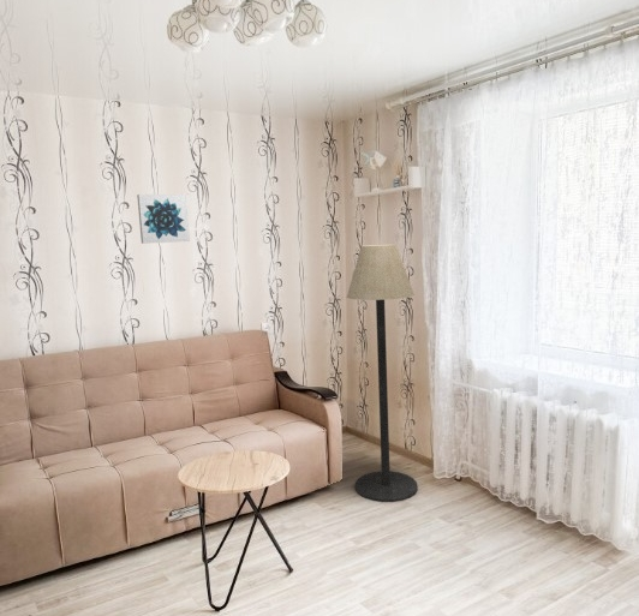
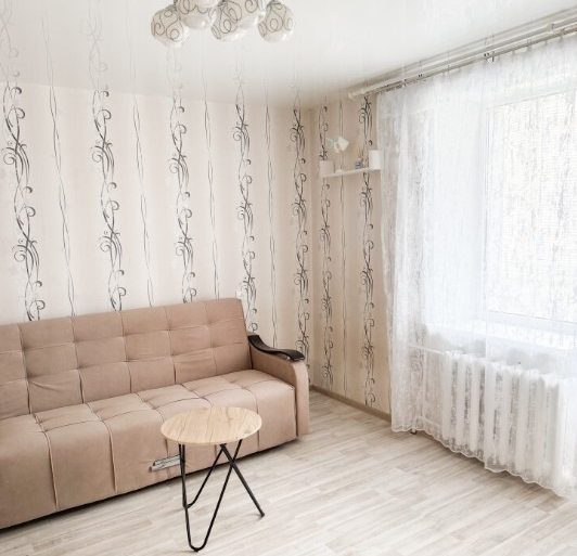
- floor lamp [346,244,419,503]
- wall art [136,193,191,245]
